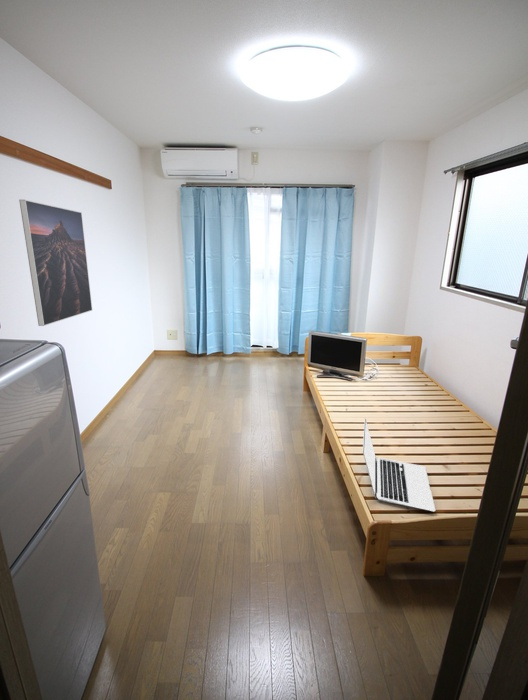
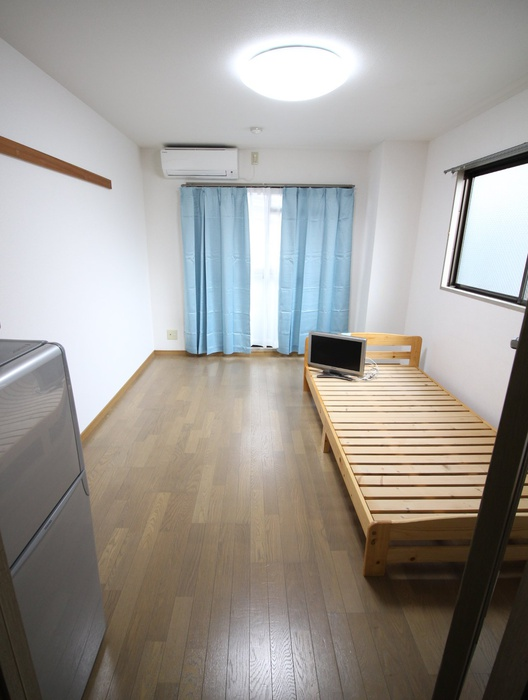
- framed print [18,199,93,327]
- laptop [362,418,436,512]
